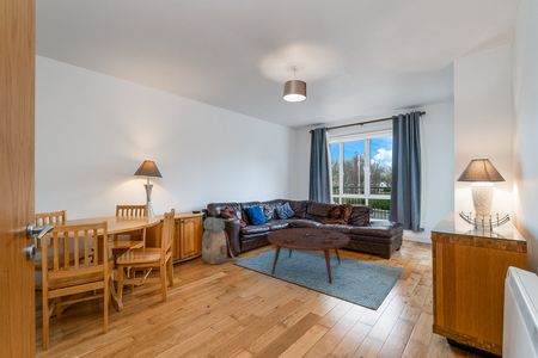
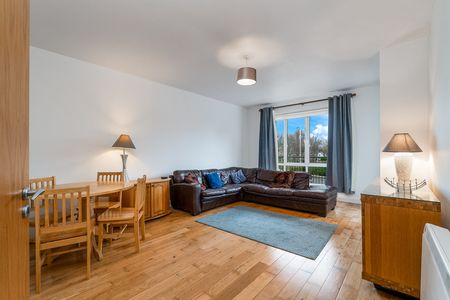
- backpack [201,216,239,265]
- coffee table [267,227,351,284]
